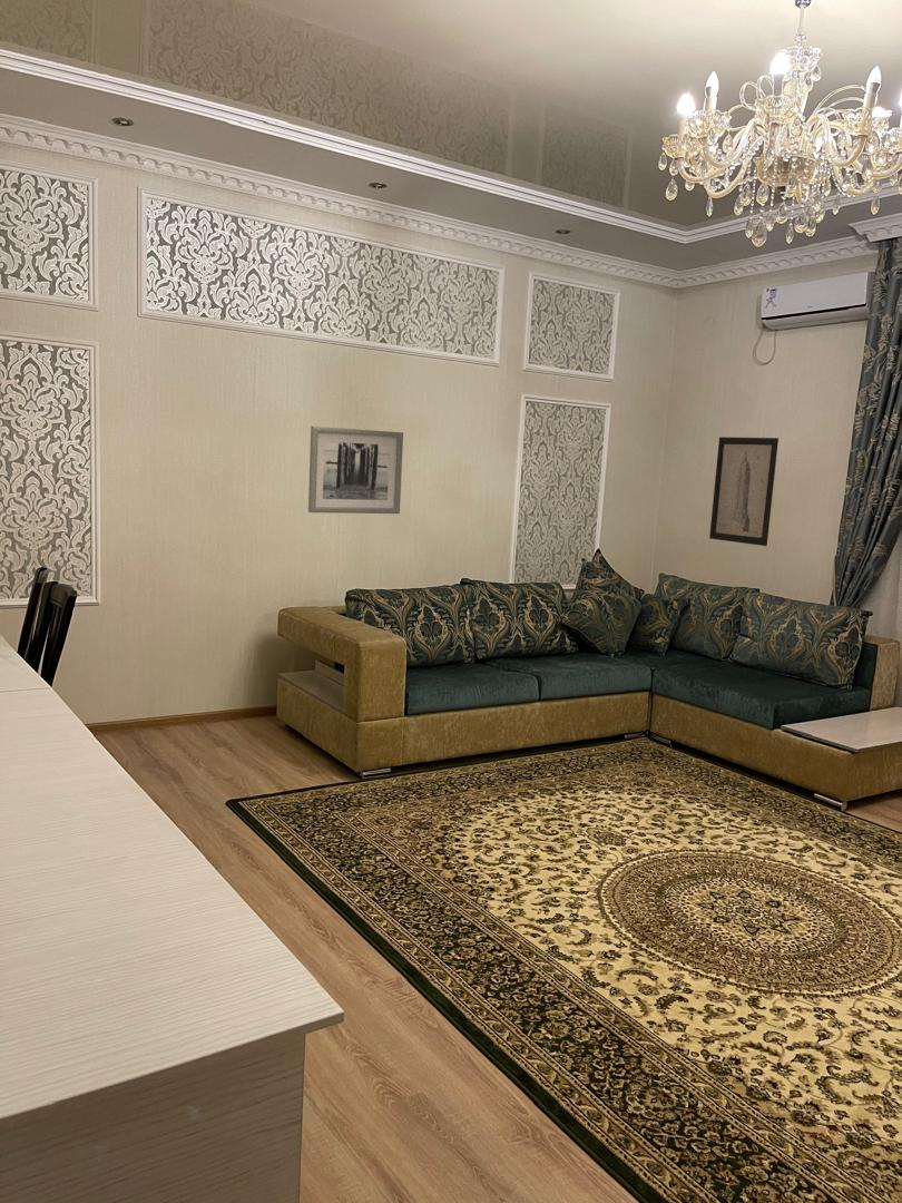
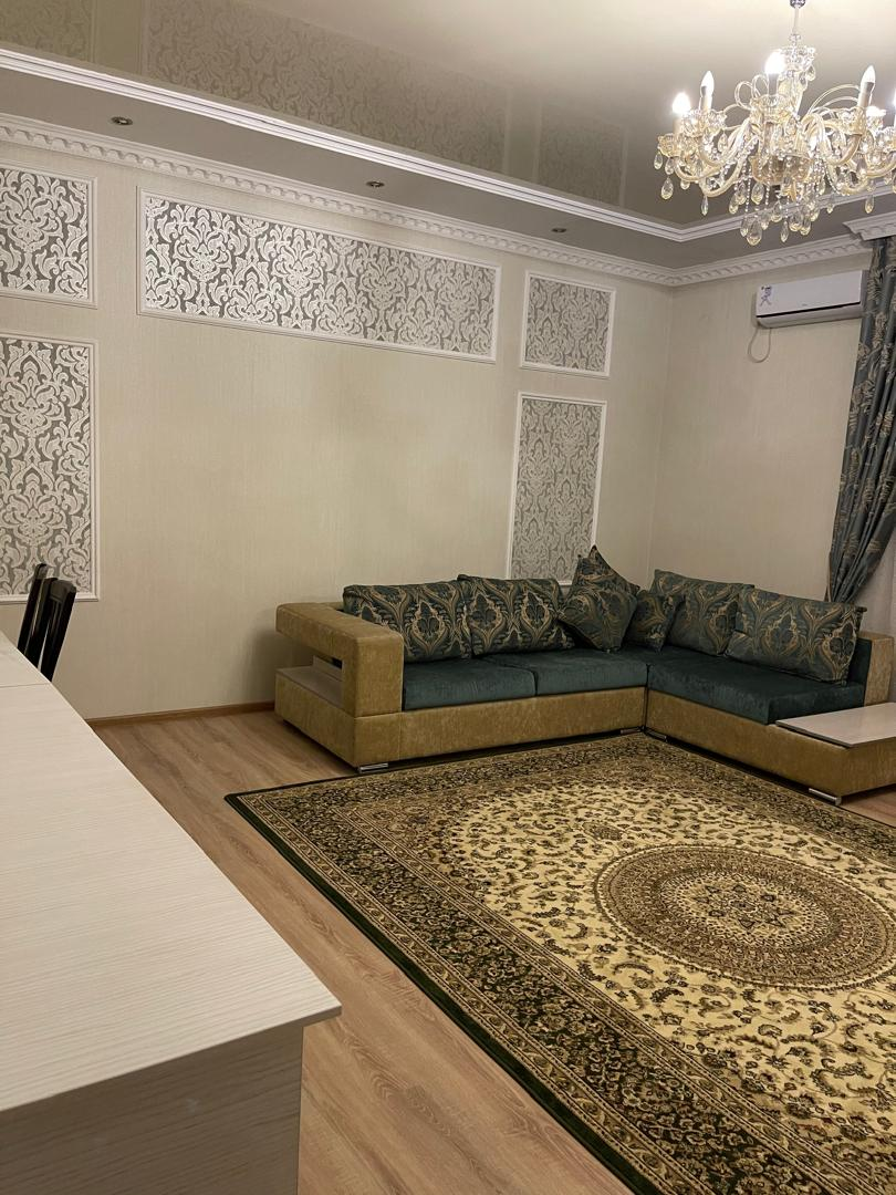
- wall art [708,436,780,547]
- wall art [307,426,404,515]
